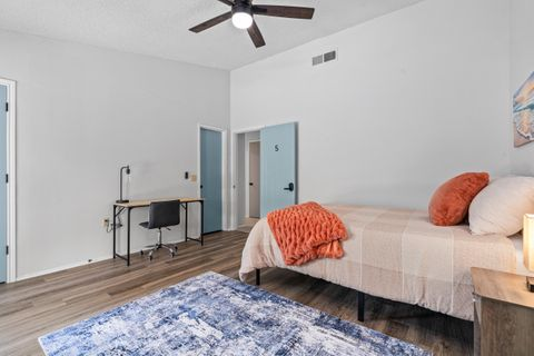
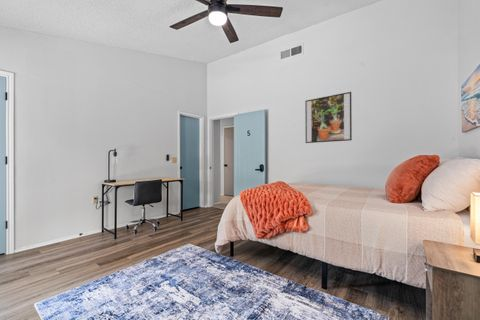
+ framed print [304,91,353,144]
